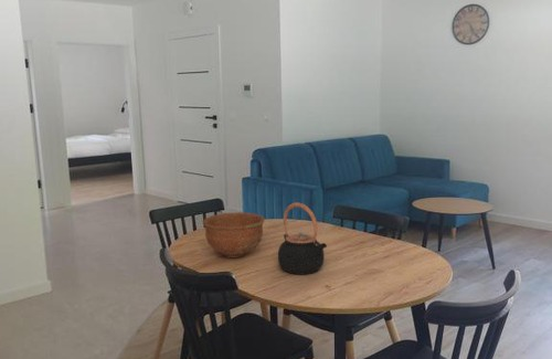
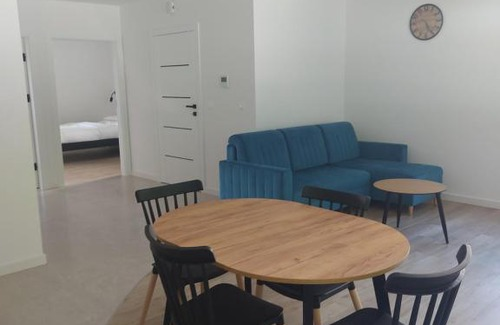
- teapot [277,201,328,275]
- bowl [202,211,265,258]
